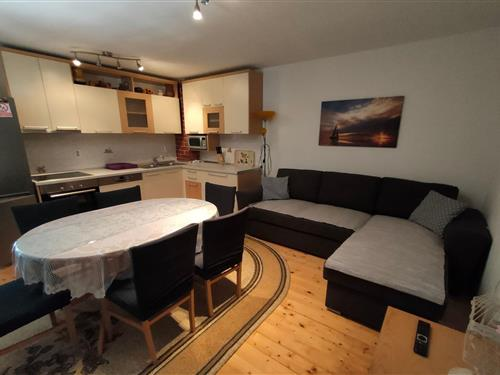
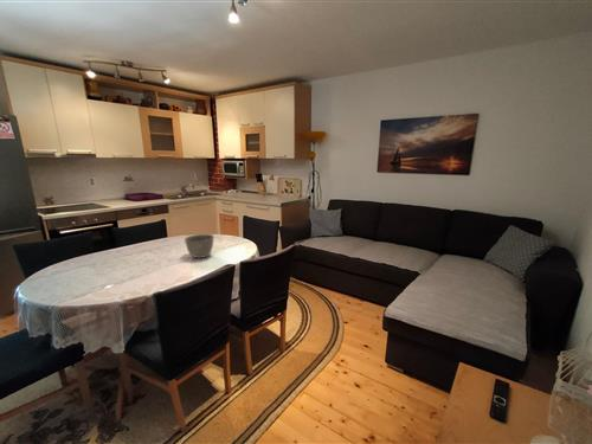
+ bowl [184,233,214,259]
